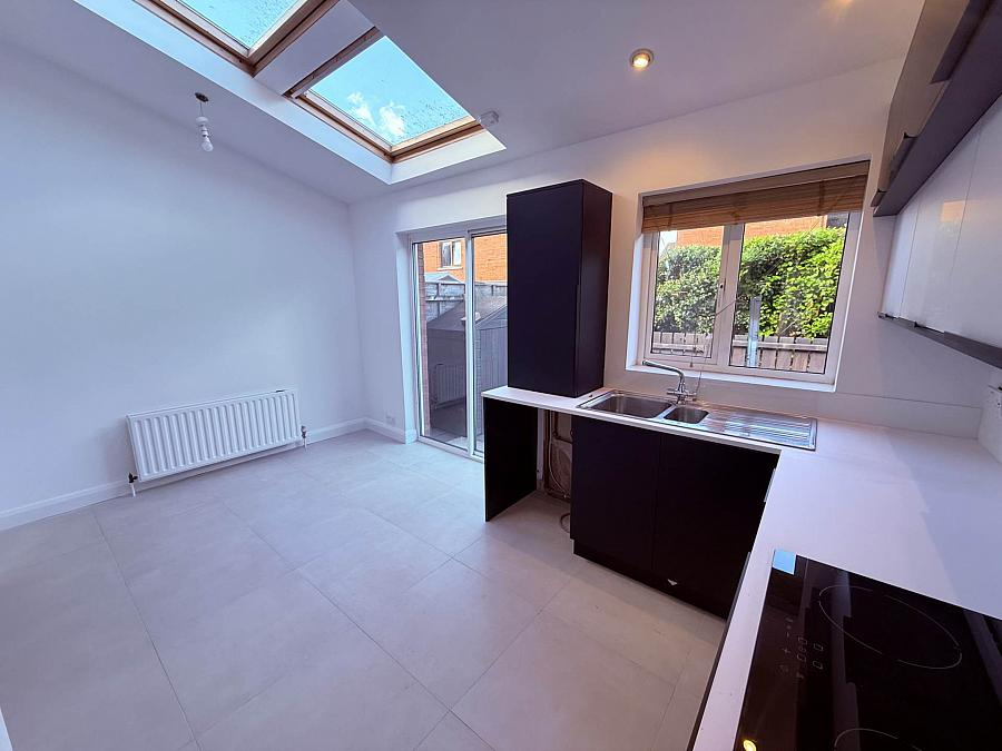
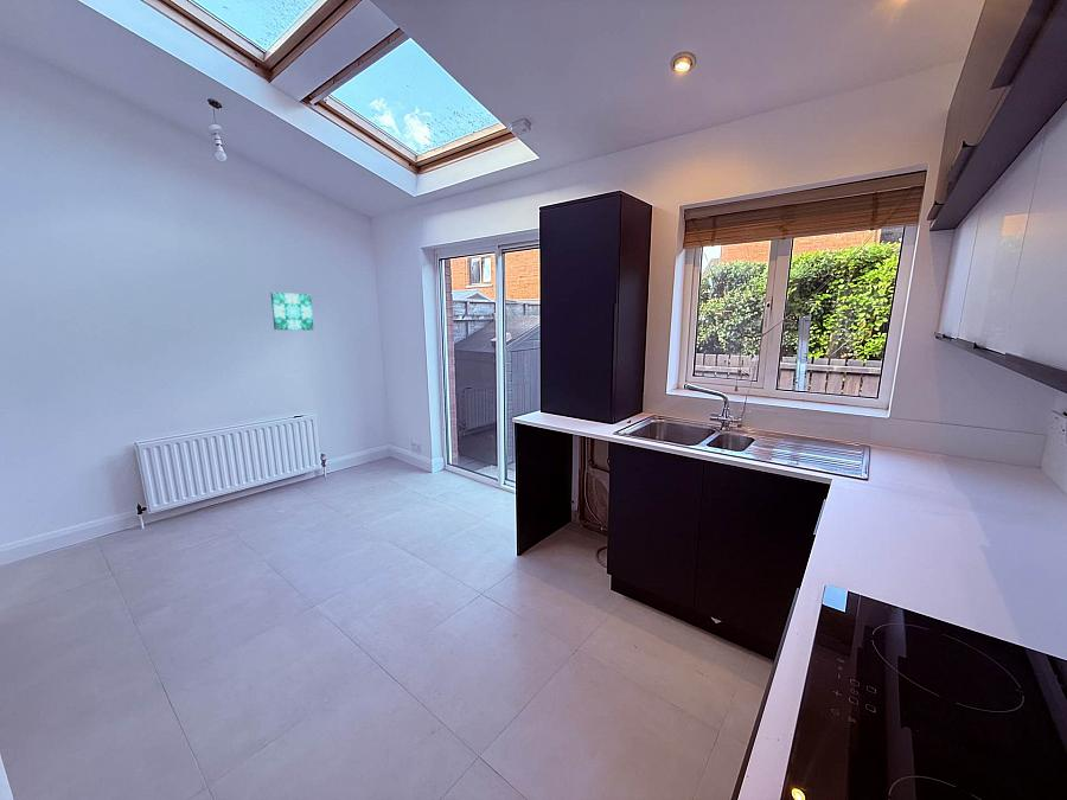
+ wall art [269,292,314,331]
